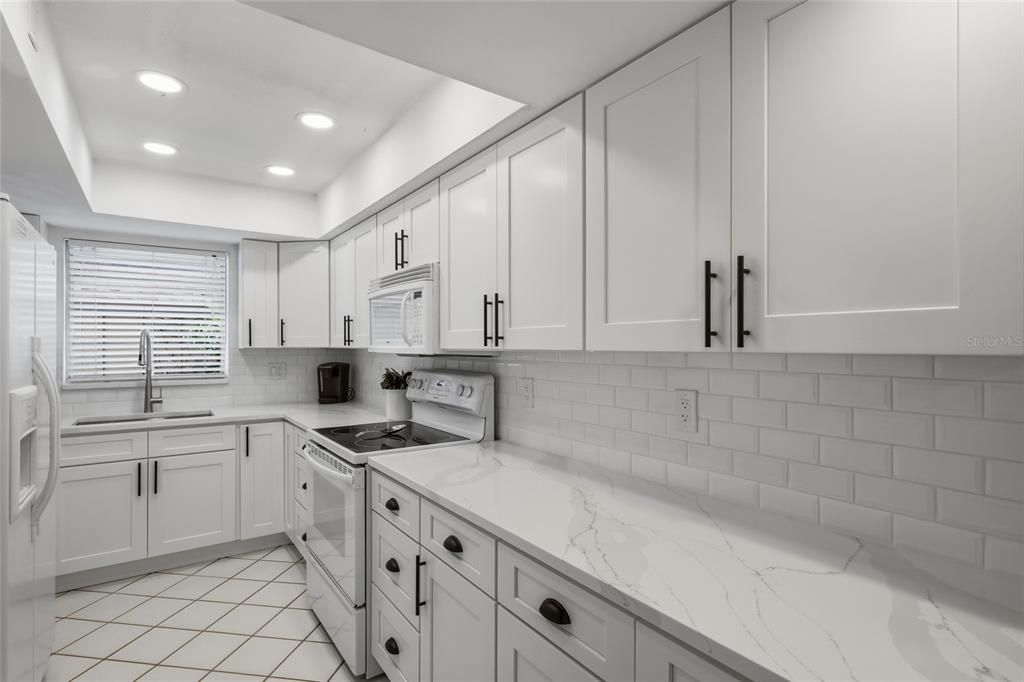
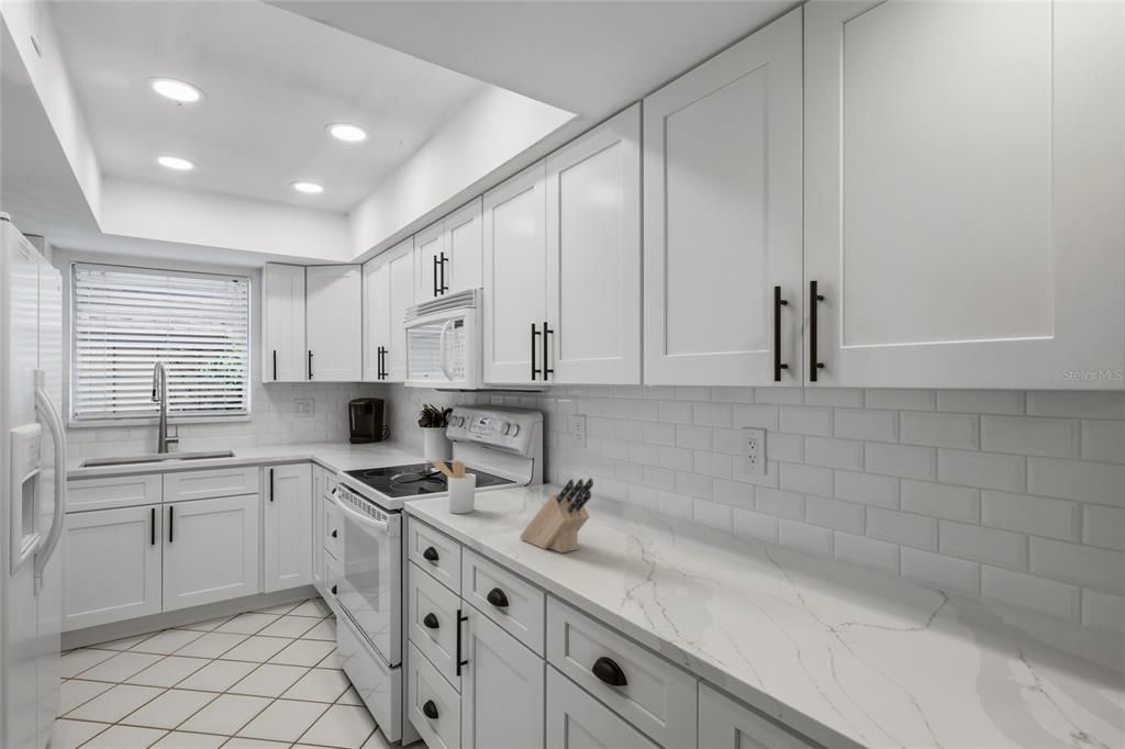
+ knife block [519,477,594,555]
+ utensil holder [432,459,477,515]
